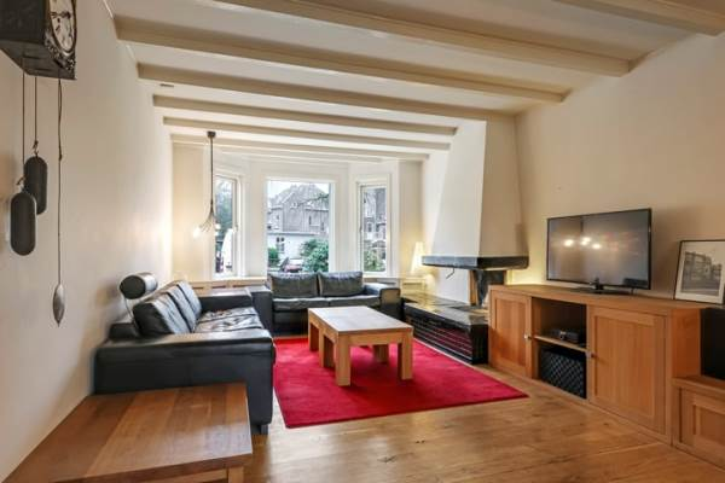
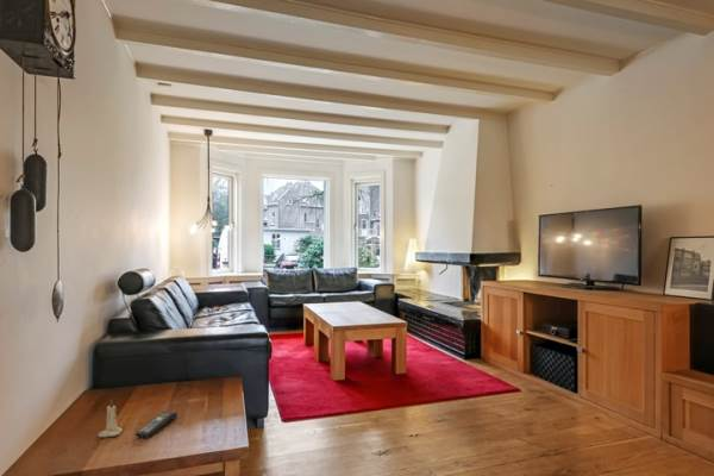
+ remote control [134,411,178,439]
+ candle [96,399,124,438]
